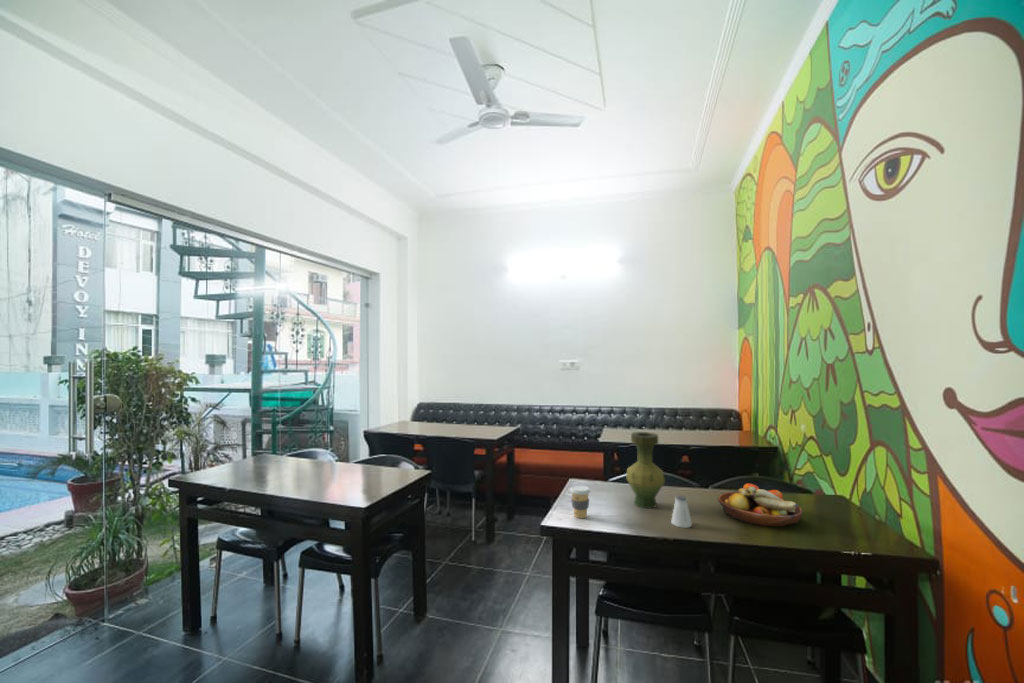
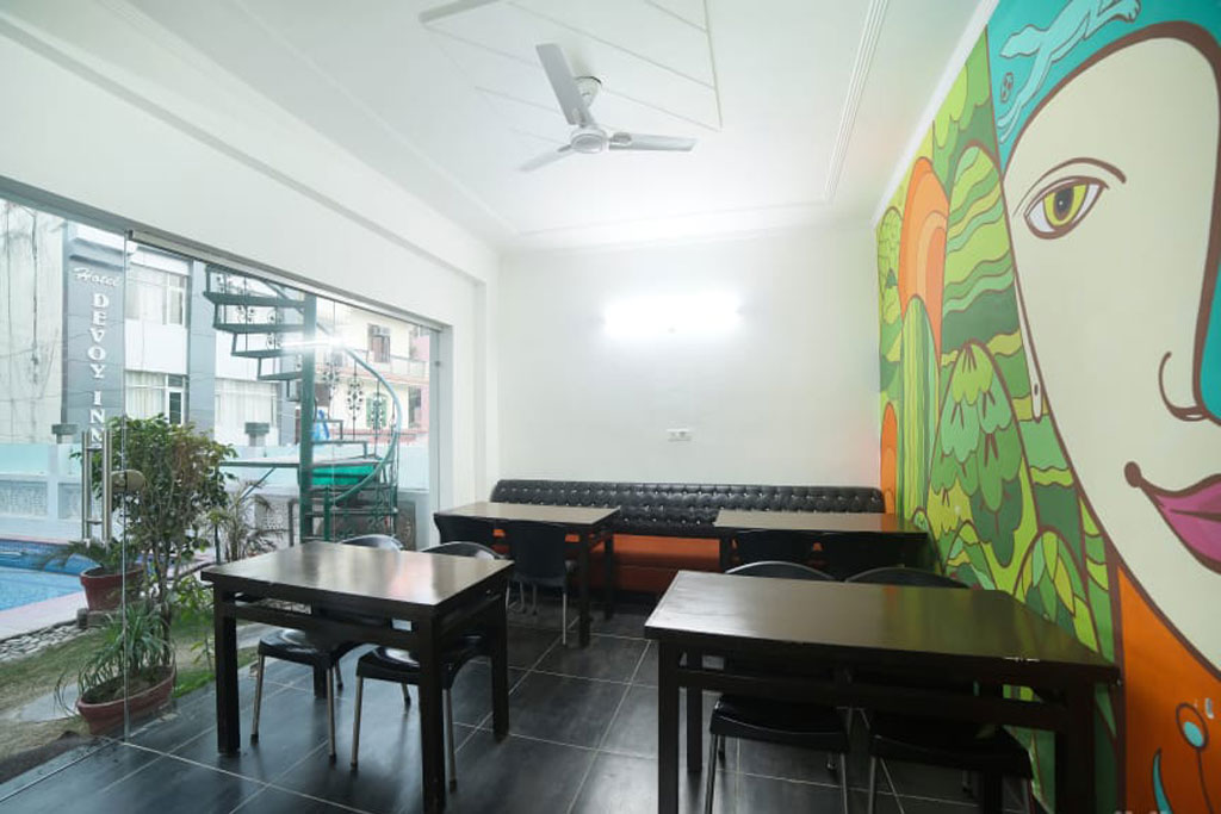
- coffee cup [569,484,592,519]
- fruit bowl [717,482,803,527]
- vase [625,431,666,509]
- saltshaker [670,494,693,529]
